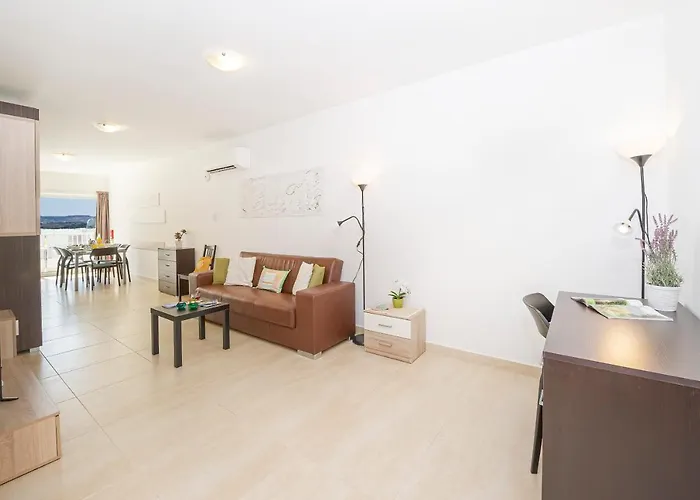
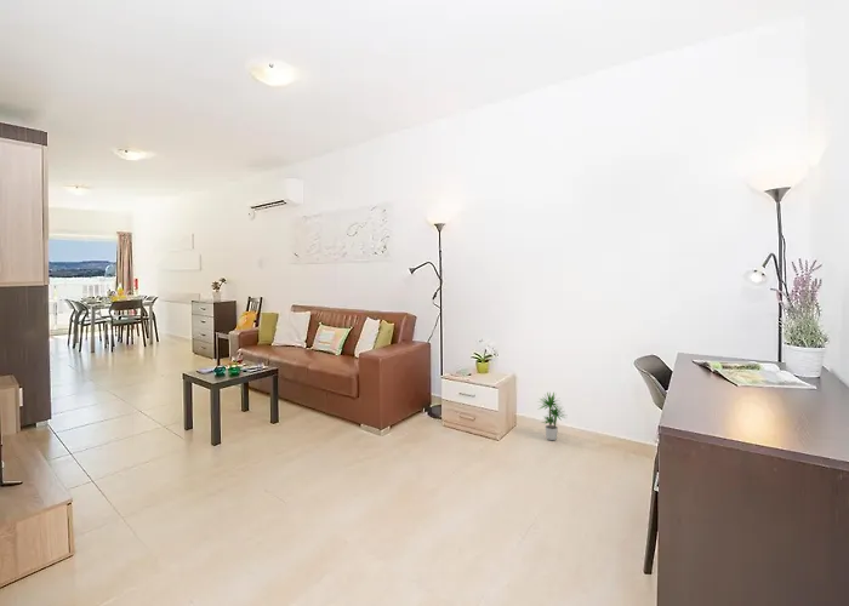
+ potted plant [536,390,566,441]
